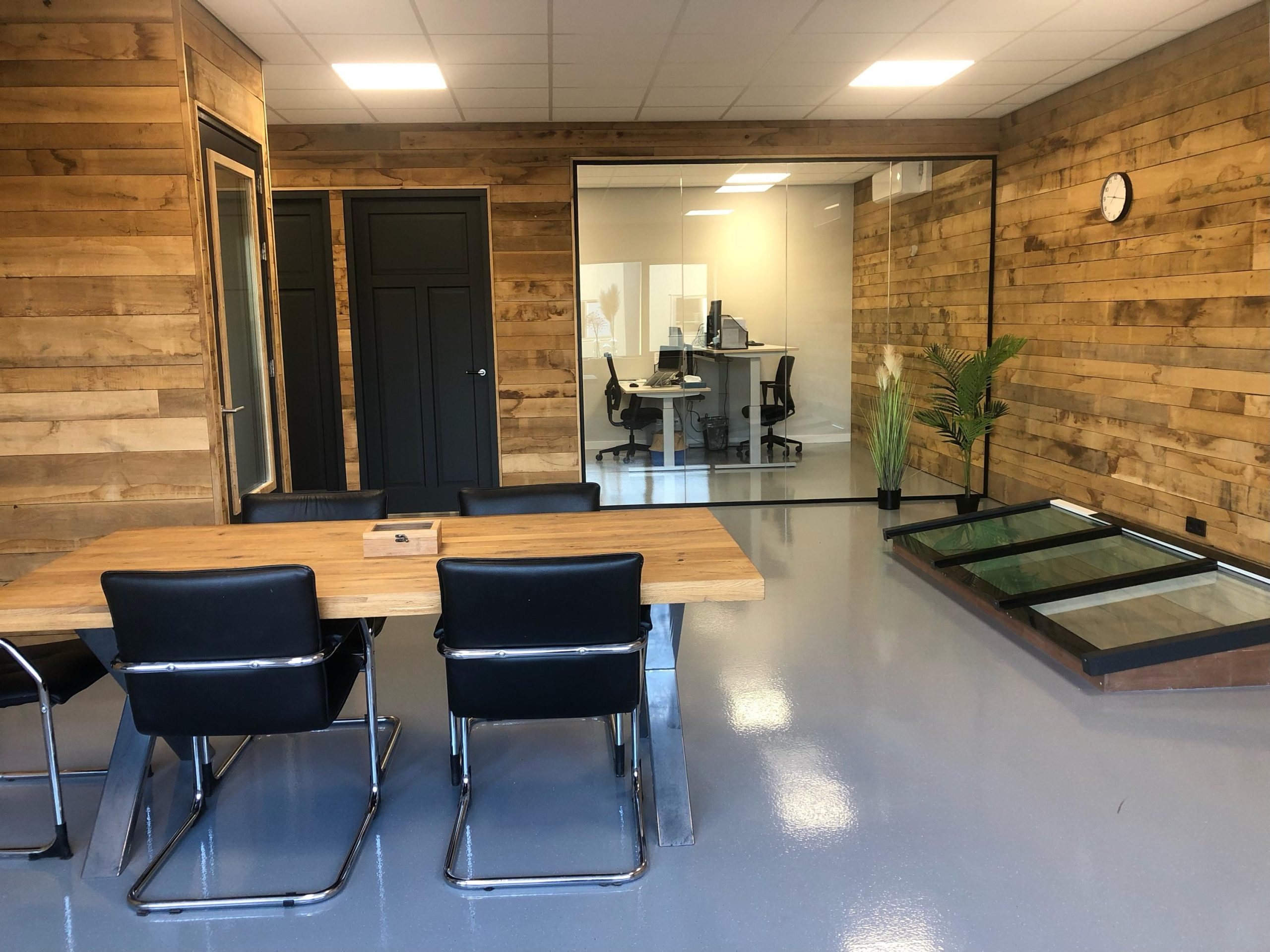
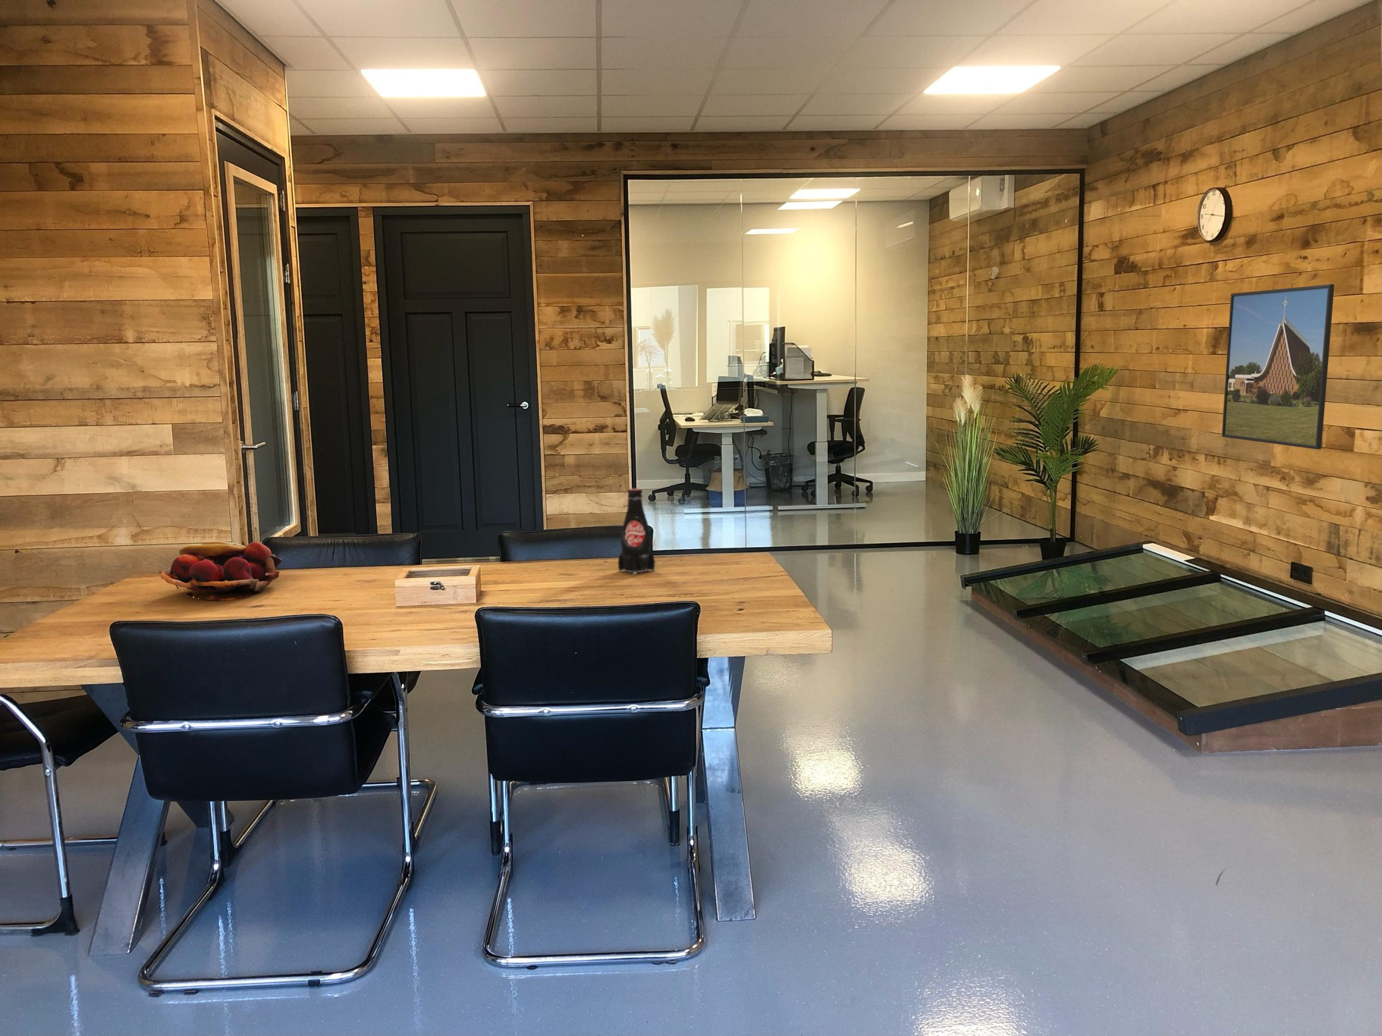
+ fruit basket [158,541,282,602]
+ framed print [1221,284,1335,451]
+ bottle [618,488,656,575]
